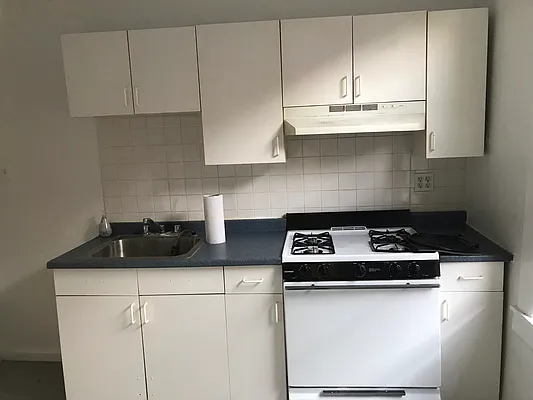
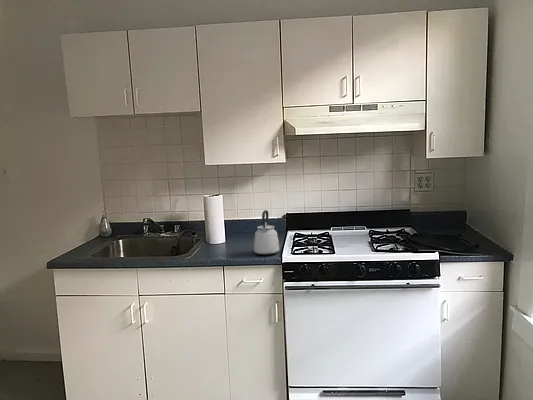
+ kettle [253,209,280,256]
